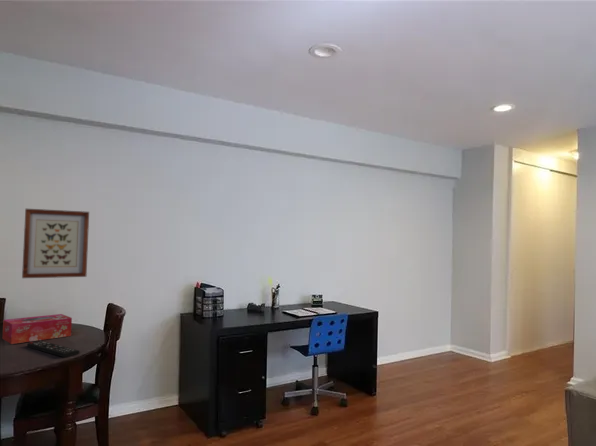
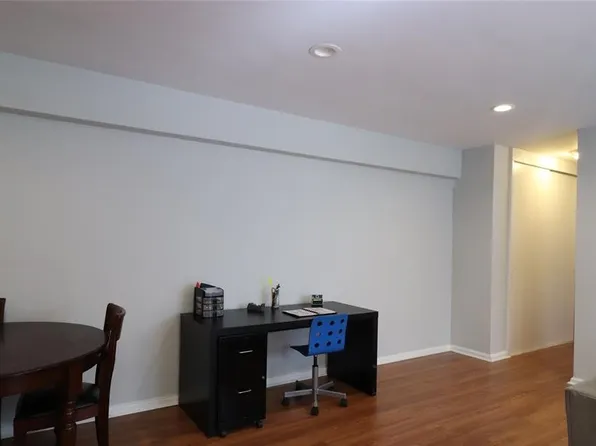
- tissue box [1,313,73,345]
- wall art [21,208,90,279]
- remote control [26,340,81,358]
